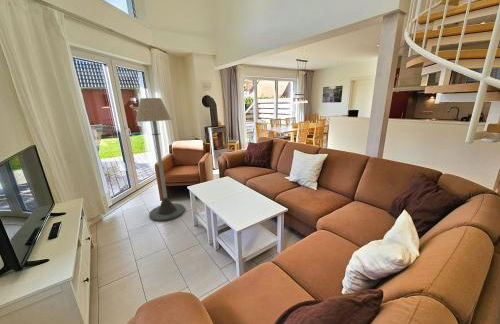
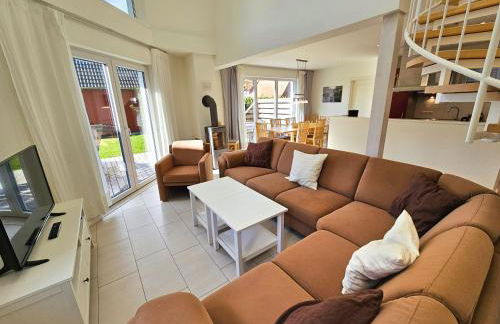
- floor lamp [135,97,186,222]
